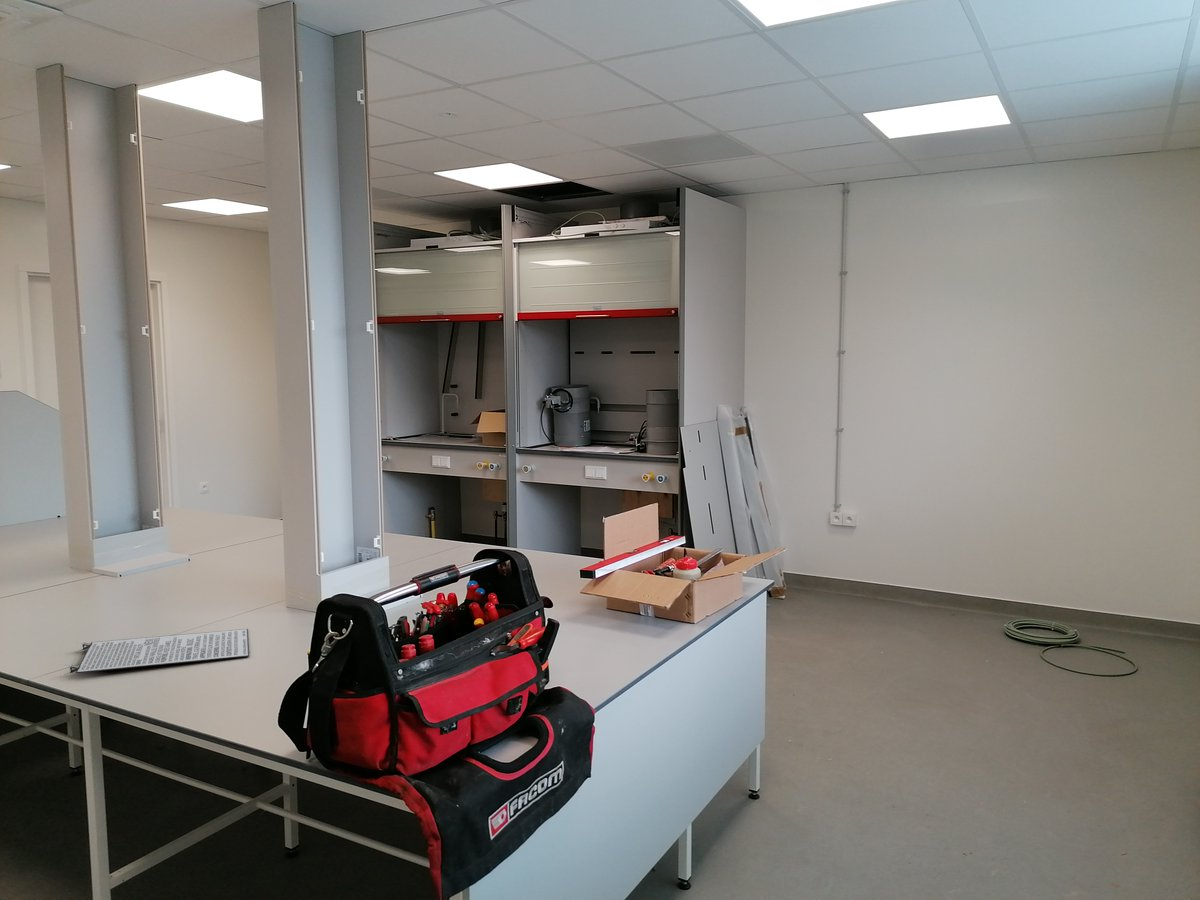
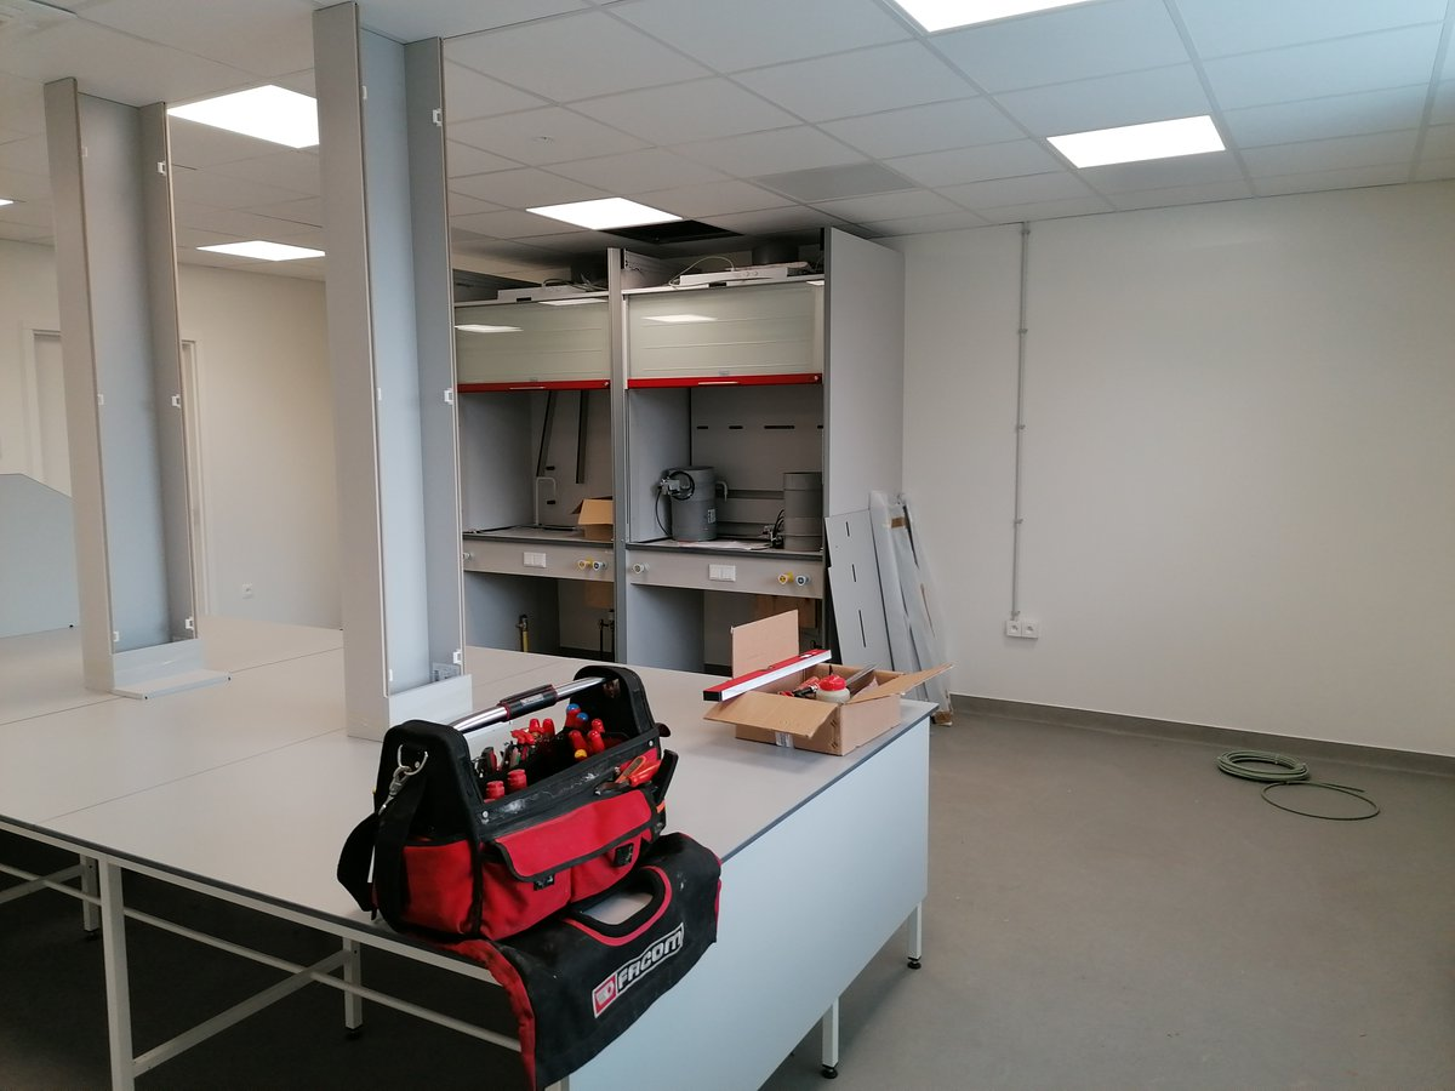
- paper with binder clips [62,628,250,676]
